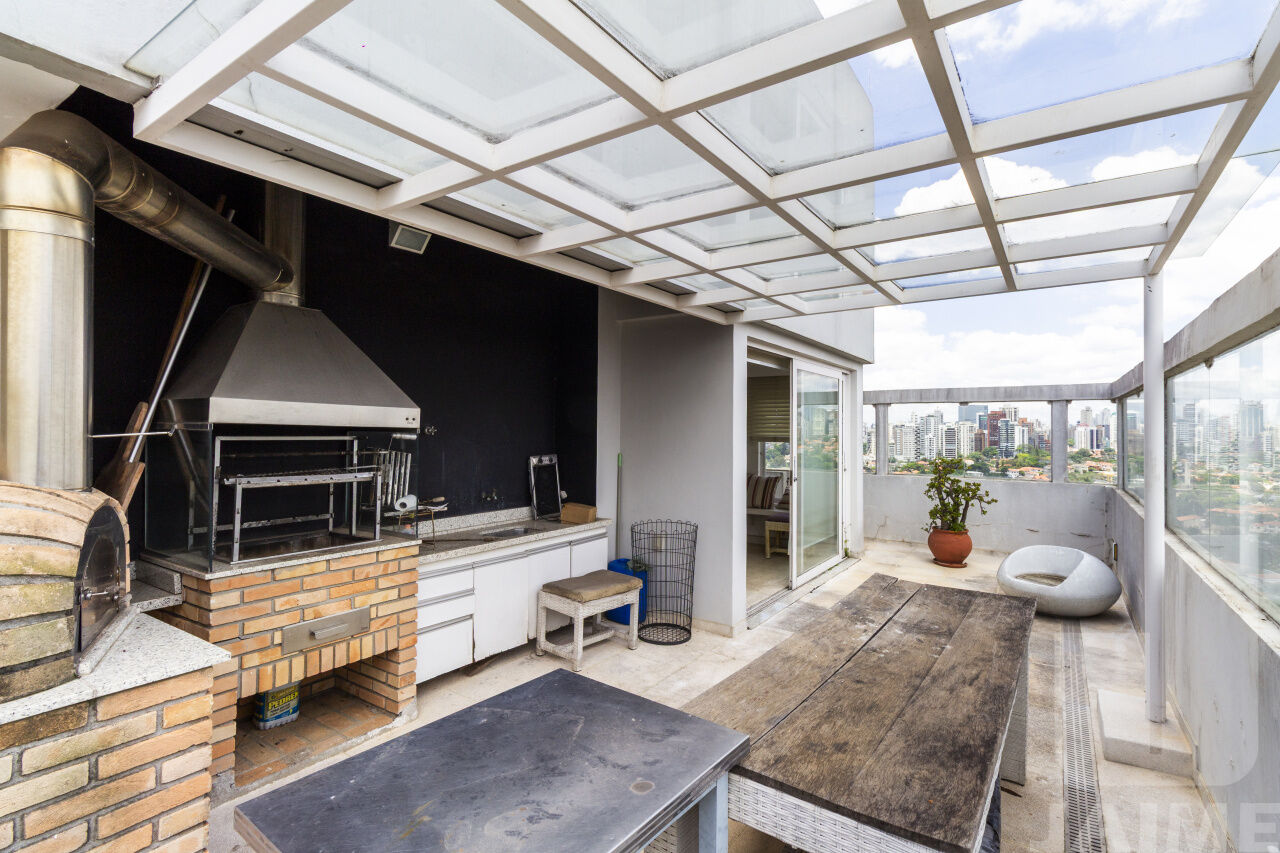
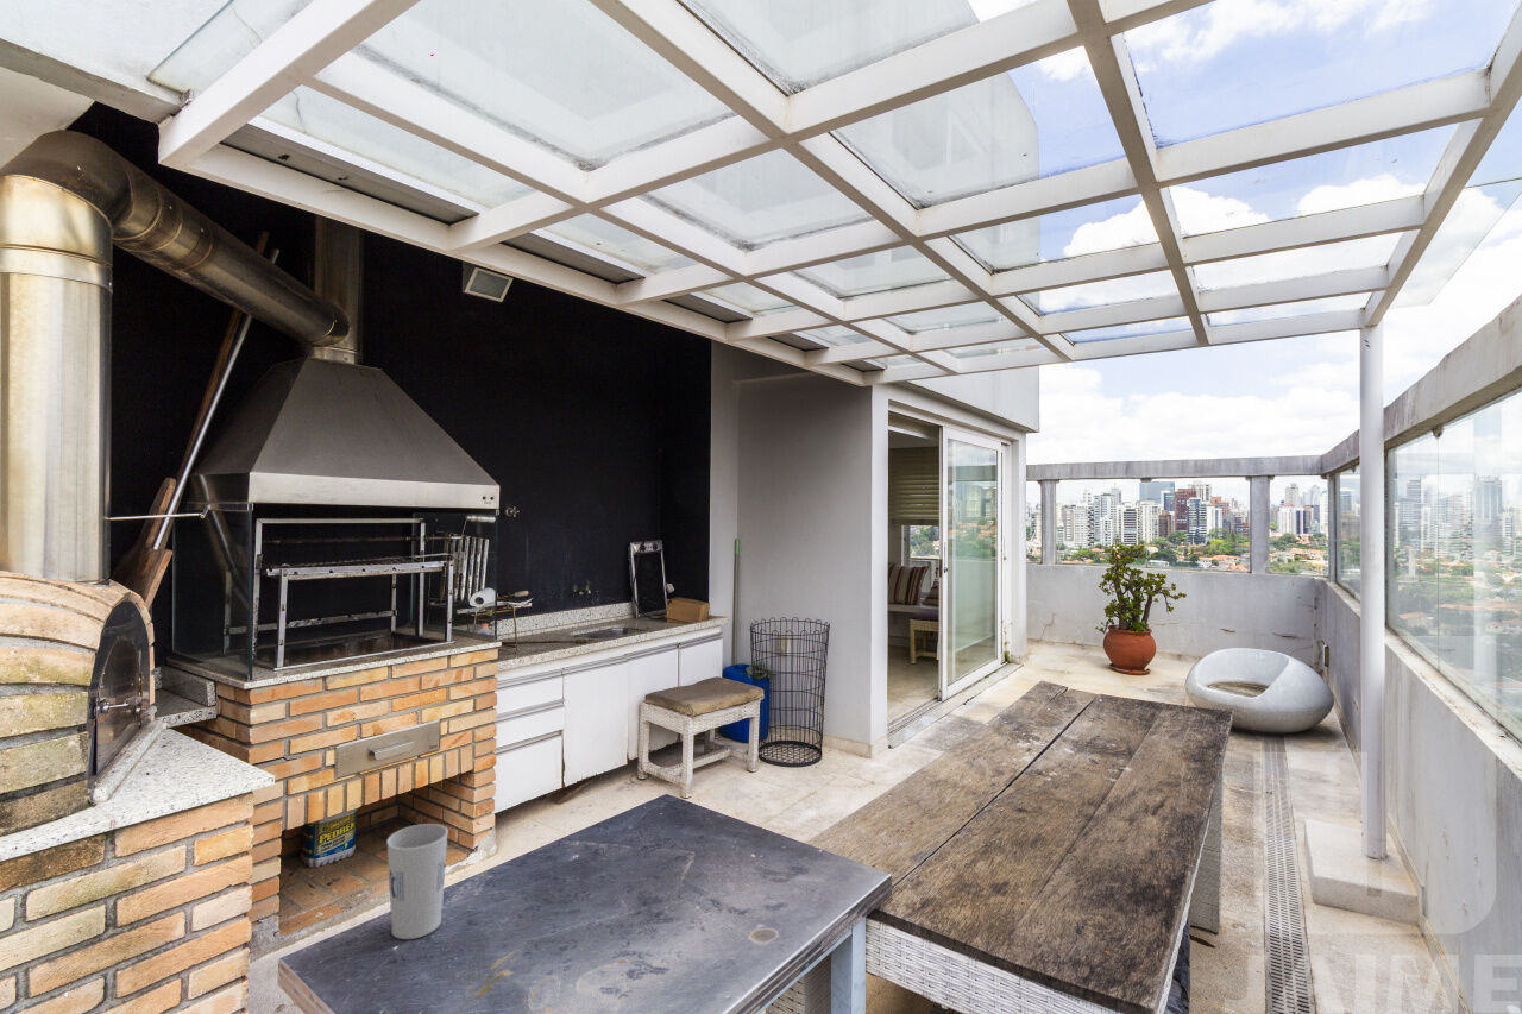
+ cup [385,823,449,940]
